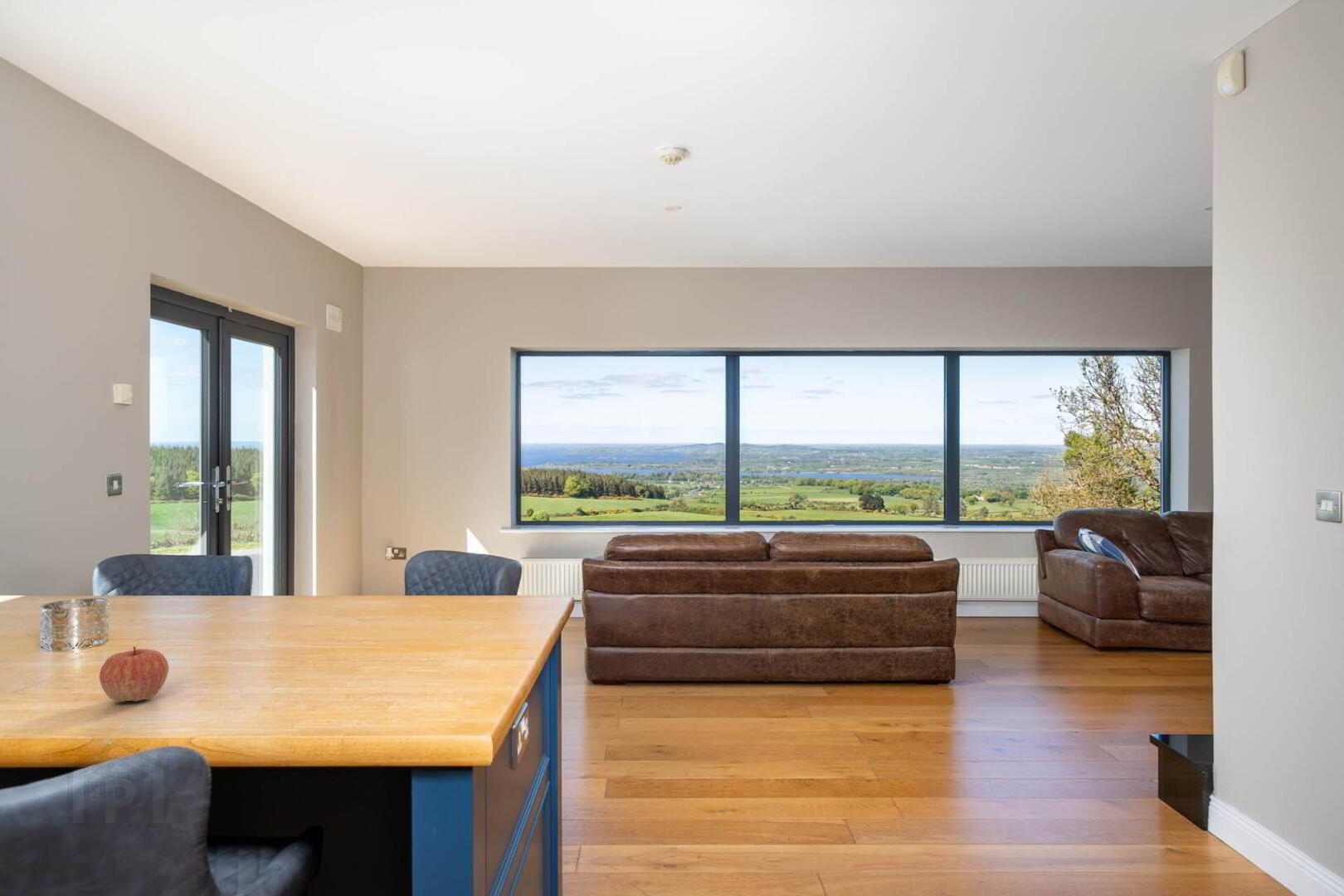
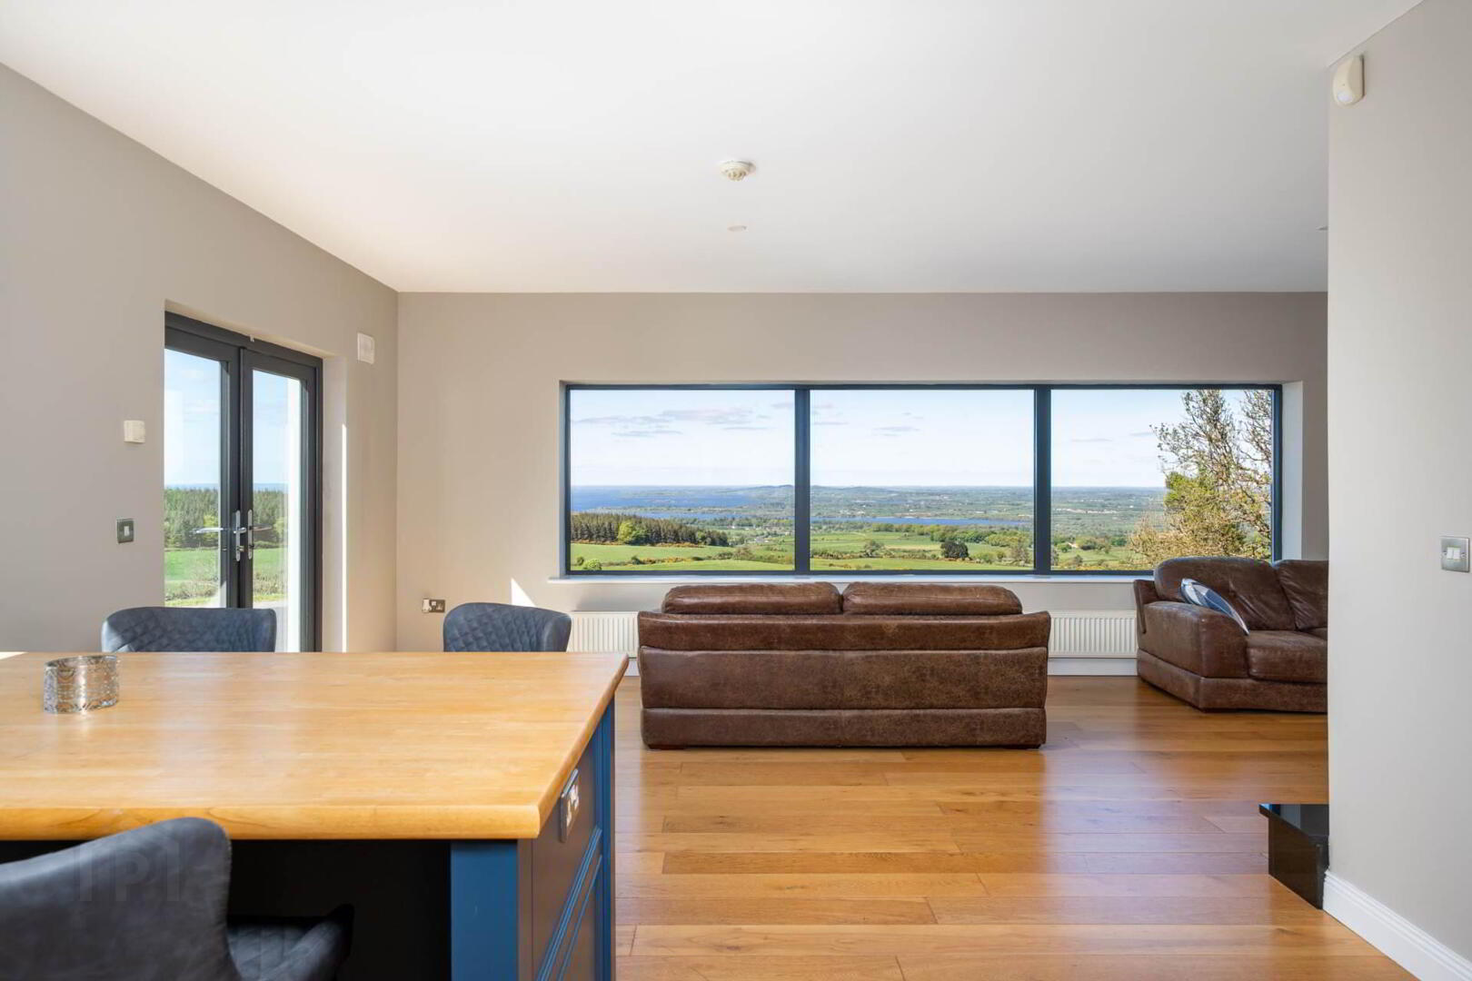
- apple [99,645,169,703]
